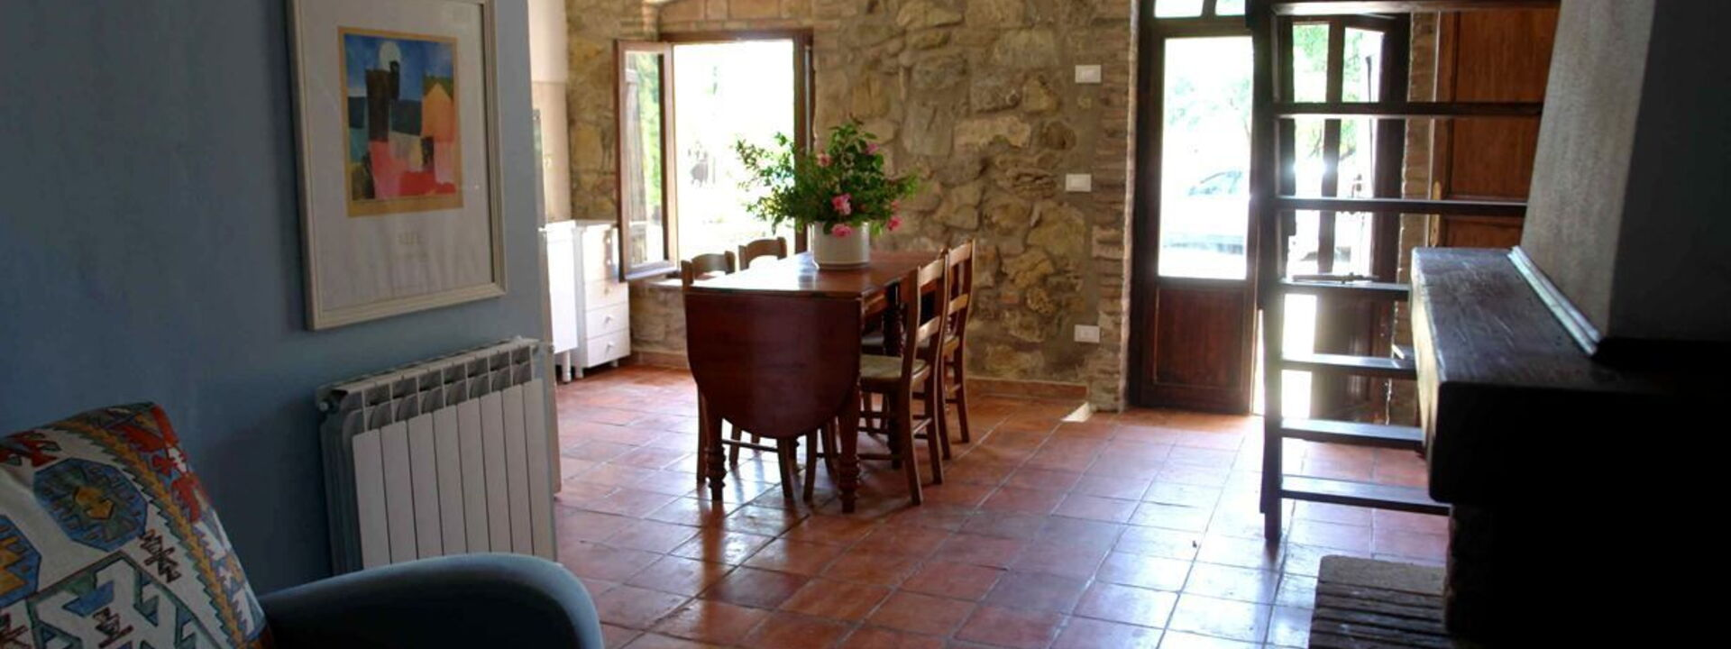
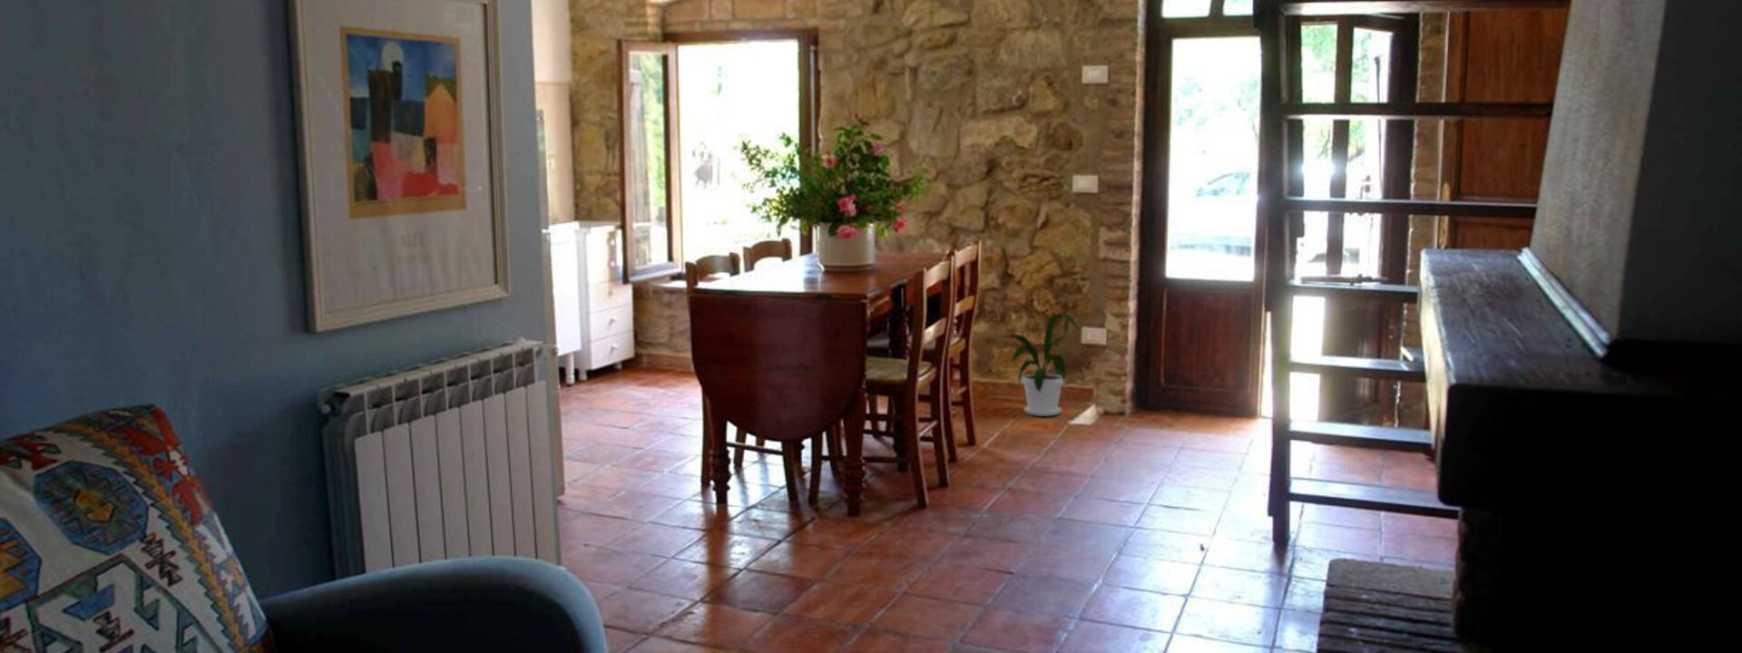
+ house plant [985,299,1080,418]
